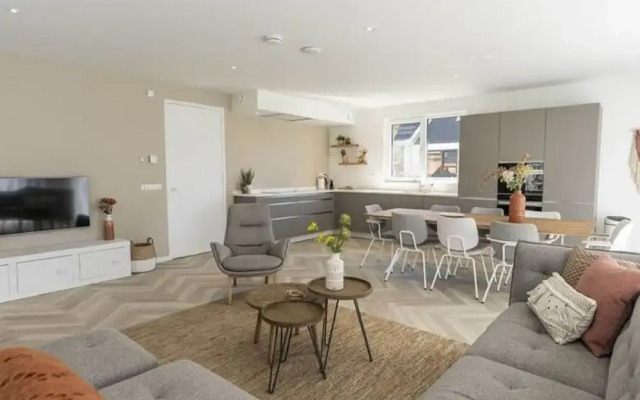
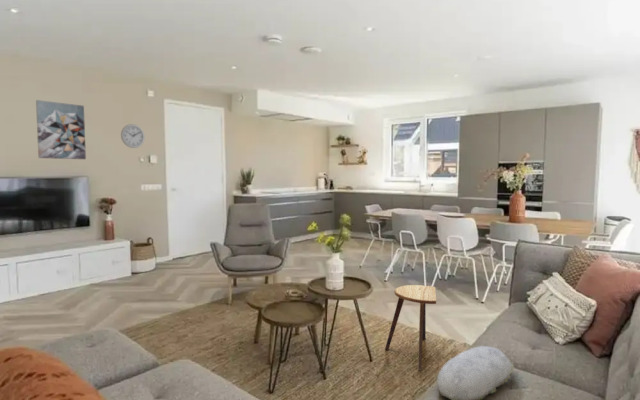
+ stool [384,284,437,371]
+ wall art [35,99,87,160]
+ cushion [436,345,515,400]
+ wall clock [120,123,146,149]
